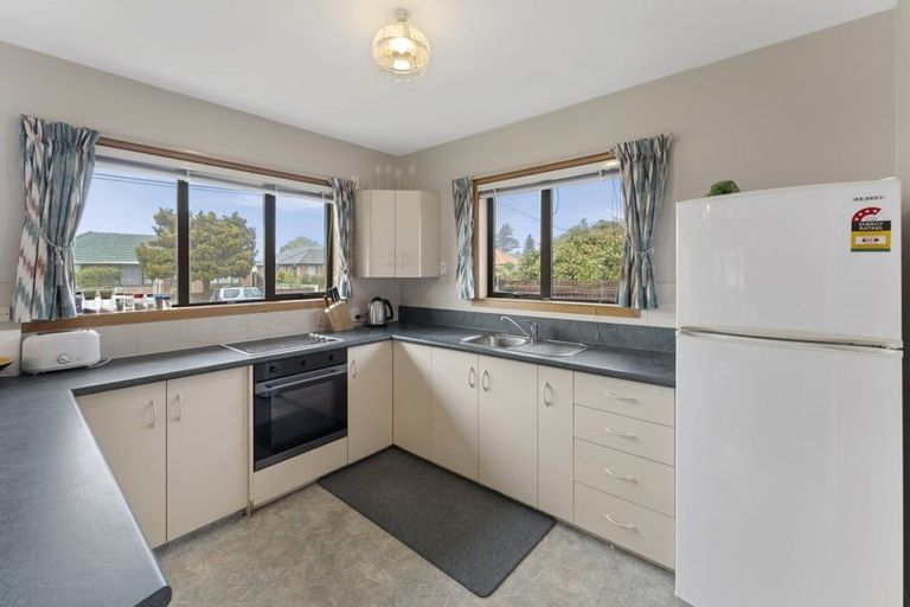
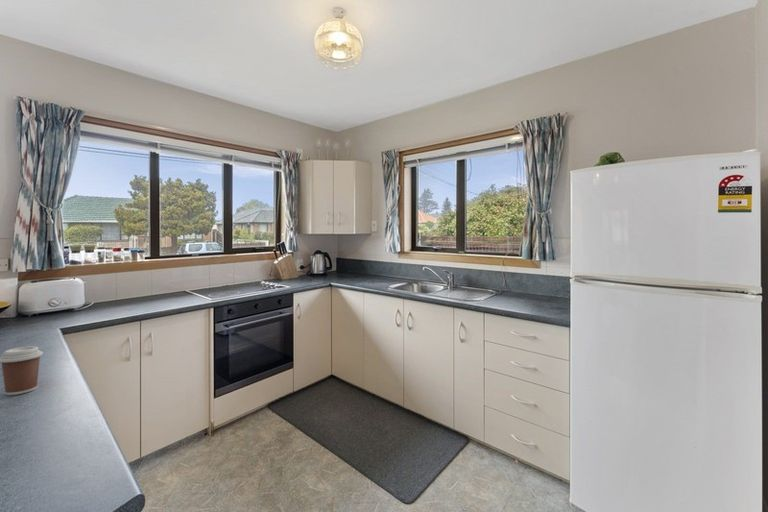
+ coffee cup [0,345,44,396]
